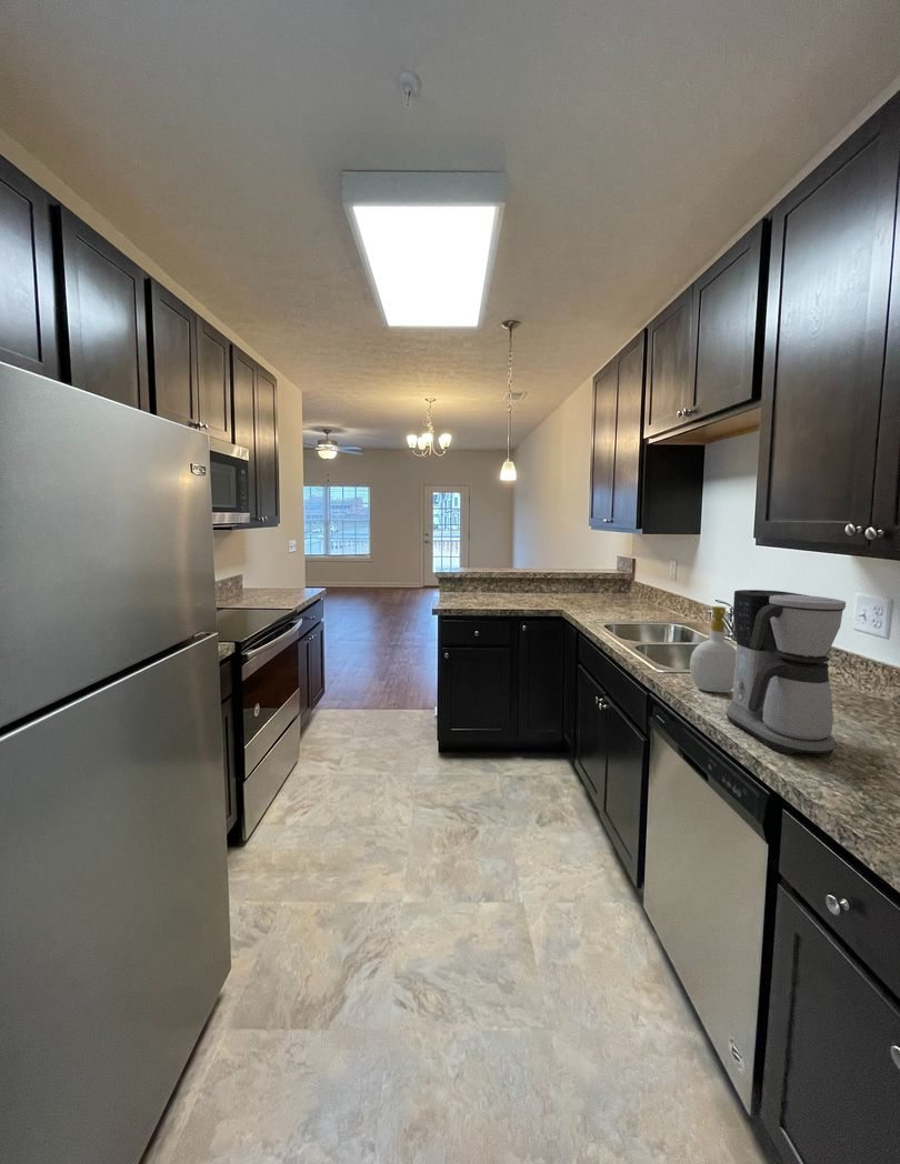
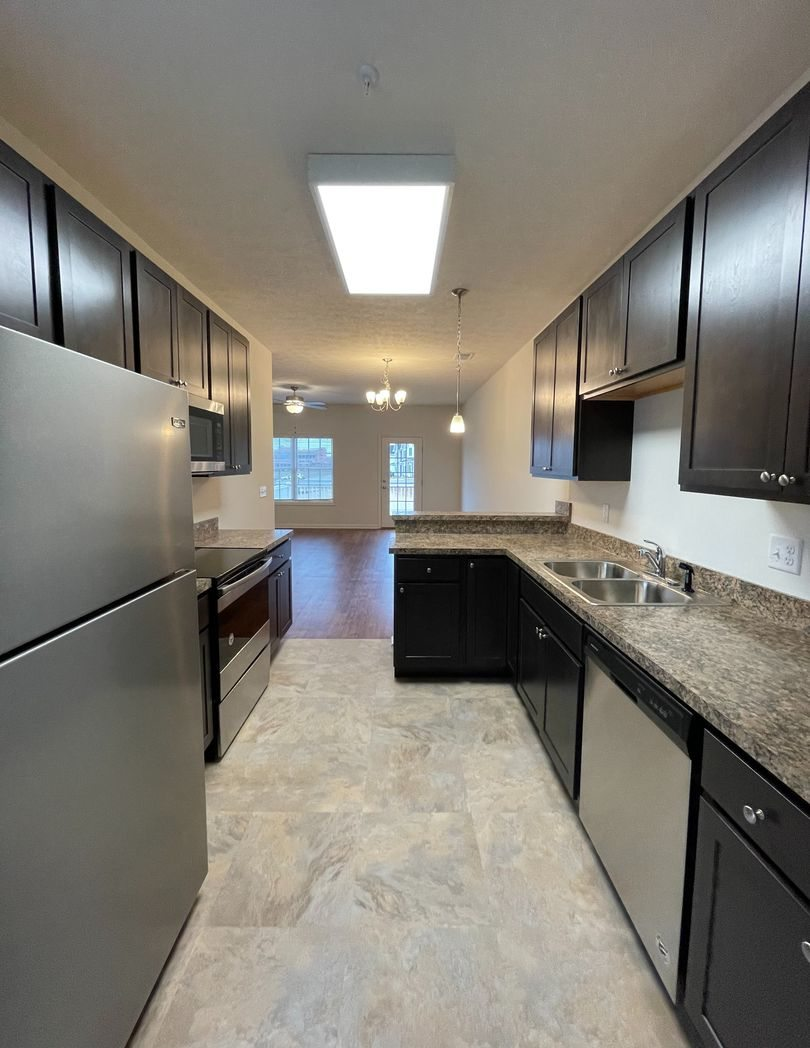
- soap bottle [689,605,737,694]
- coffee maker [726,589,847,755]
